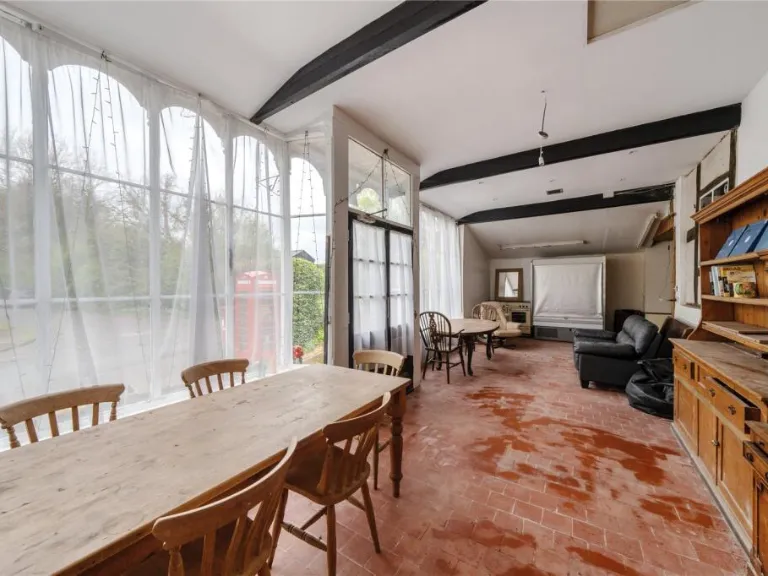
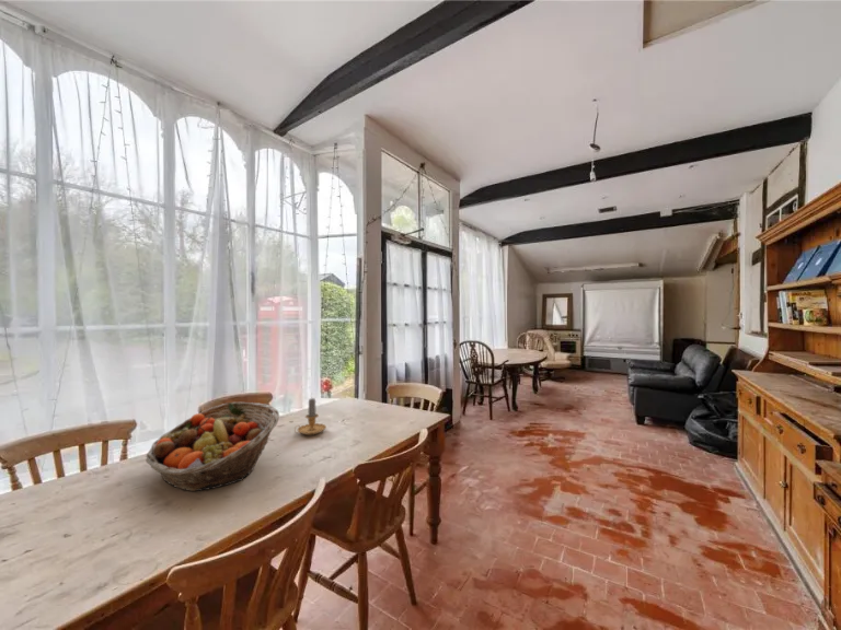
+ fruit basket [145,401,280,492]
+ candle [293,397,327,436]
